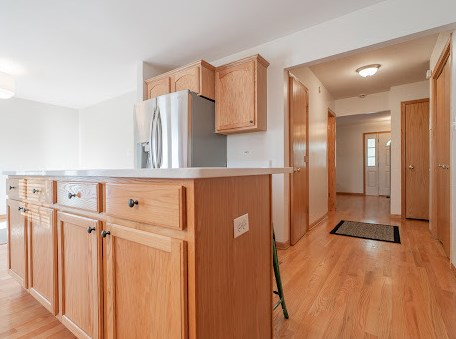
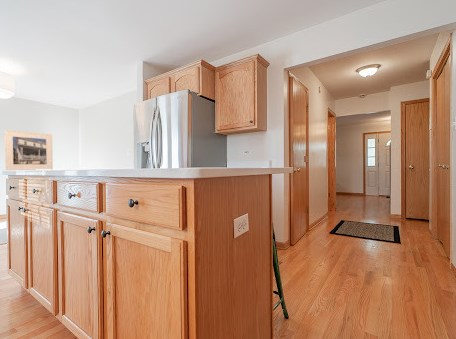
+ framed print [4,129,54,171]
